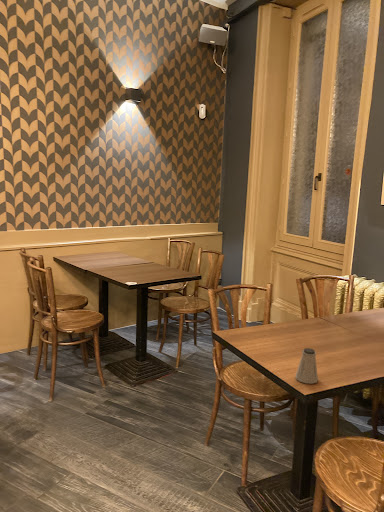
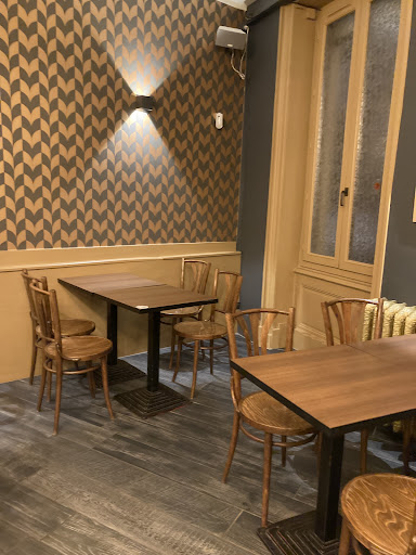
- saltshaker [294,347,319,385]
